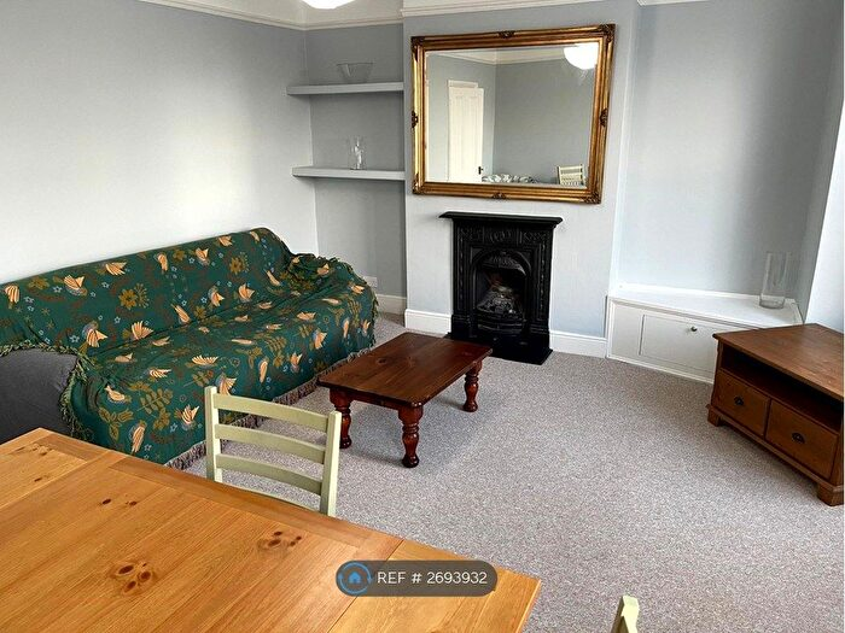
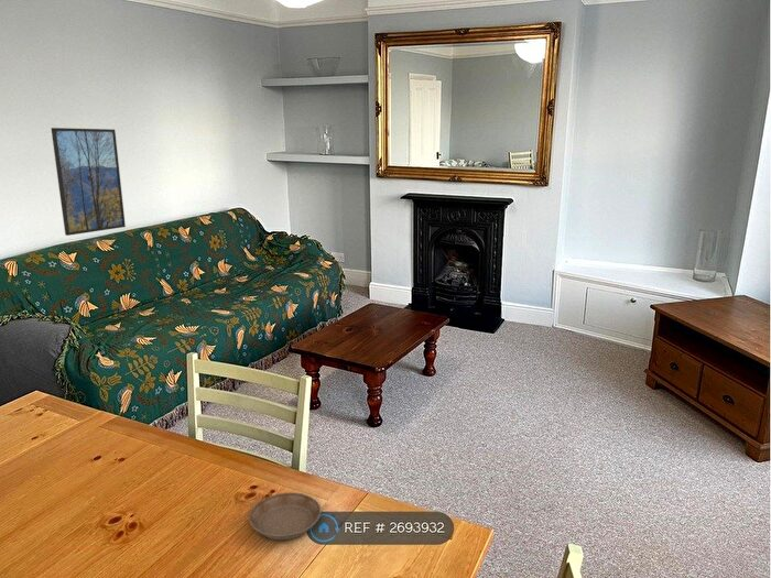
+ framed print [50,127,127,237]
+ saucer [248,492,322,541]
